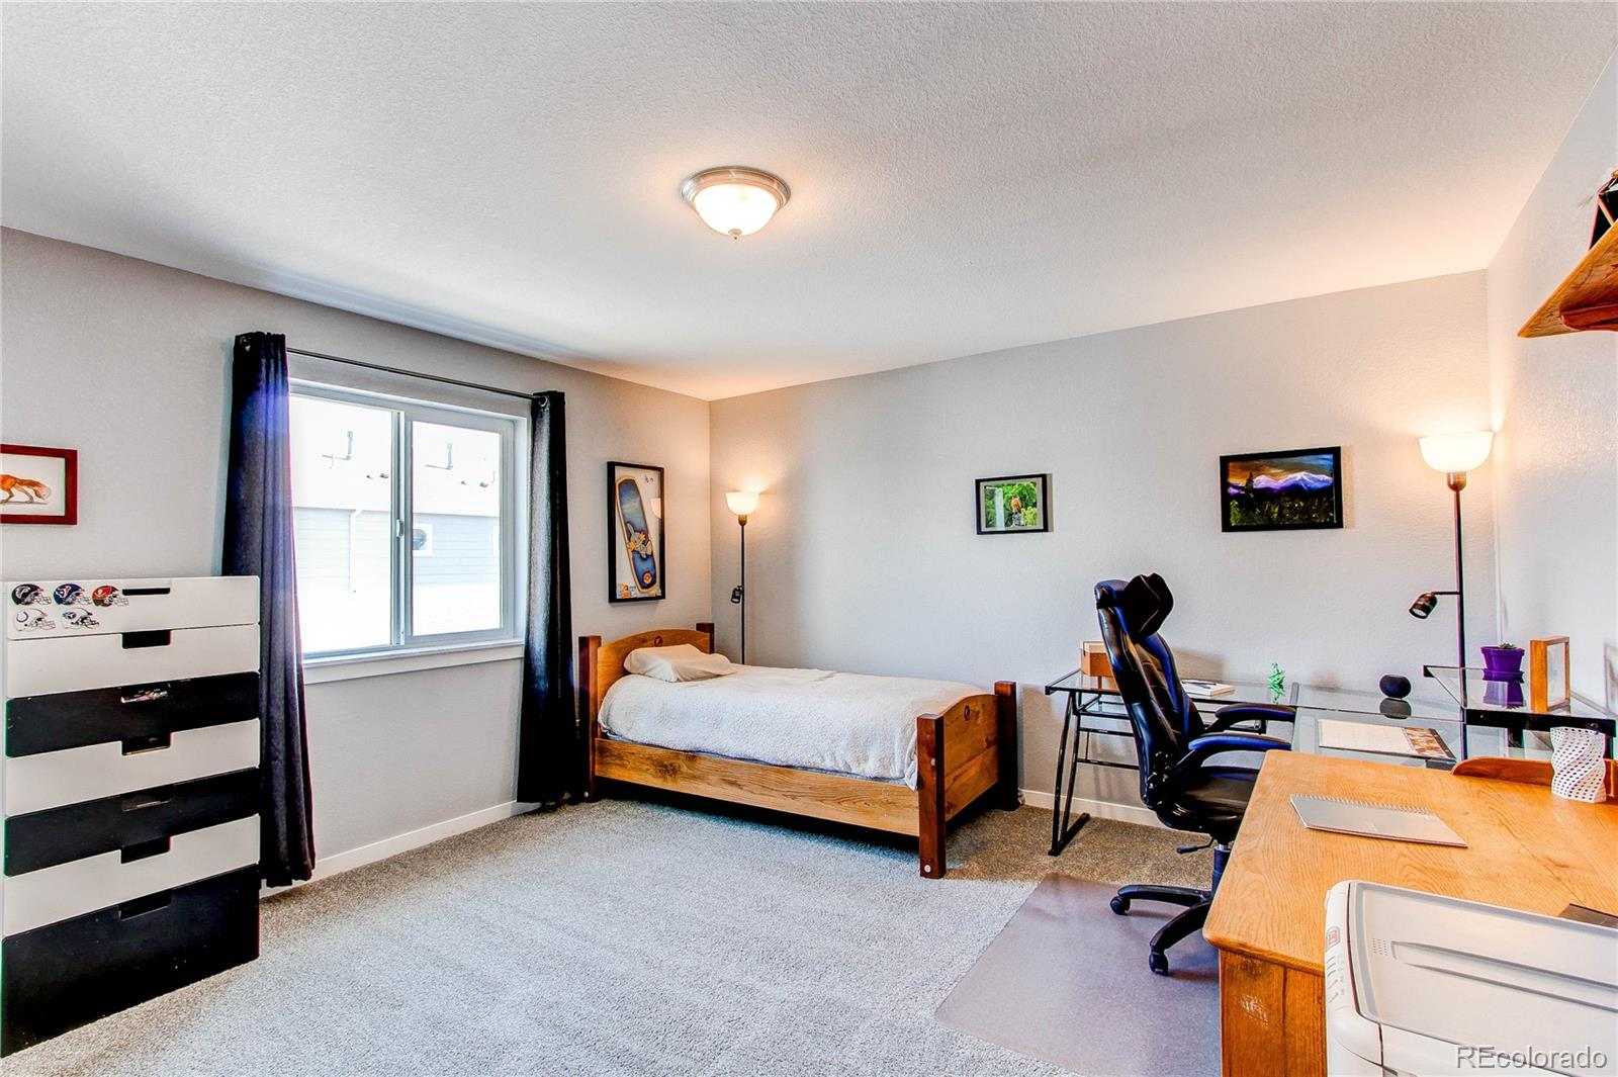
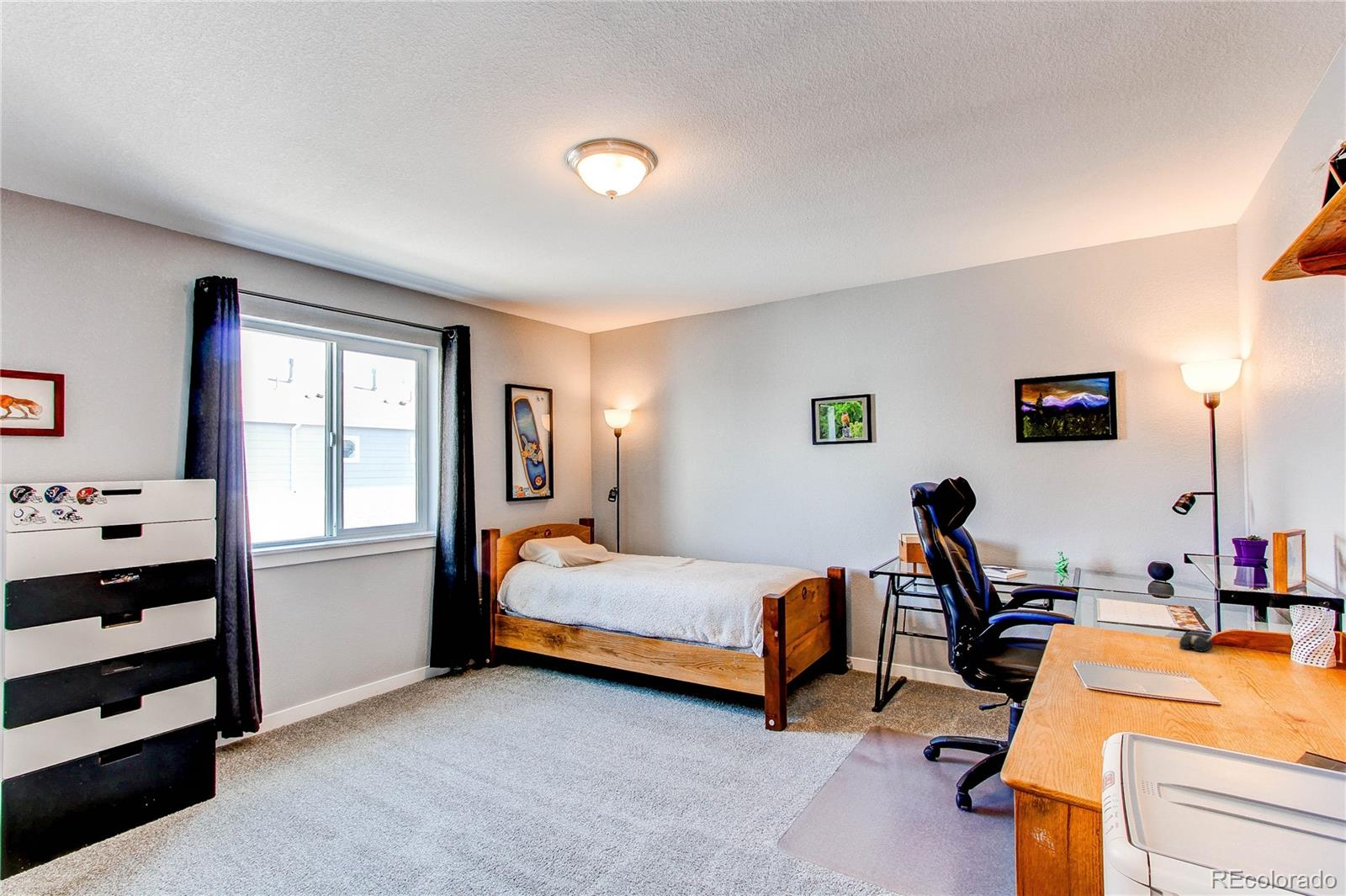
+ computer mouse [1179,631,1213,653]
